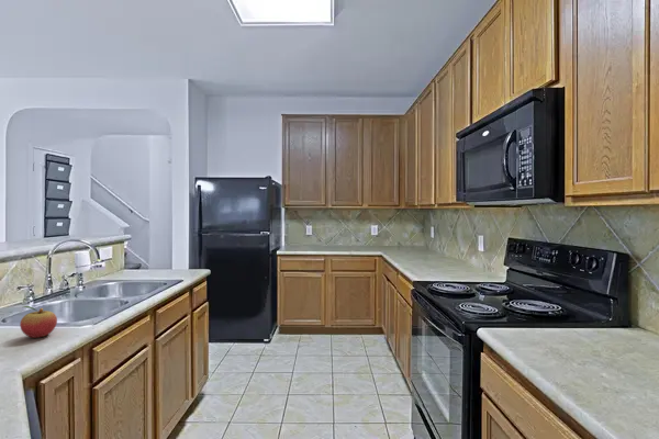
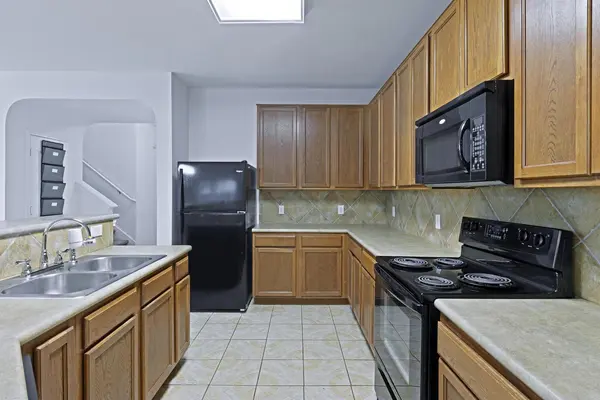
- fruit [19,305,58,339]
